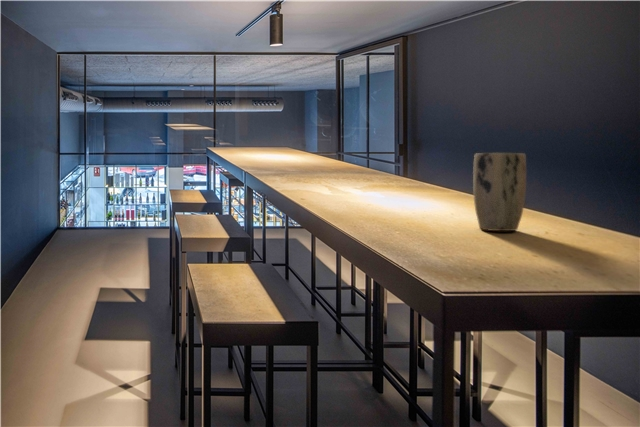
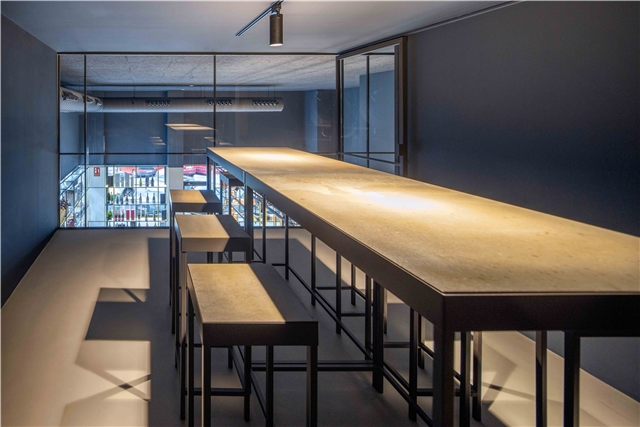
- plant pot [472,152,527,232]
